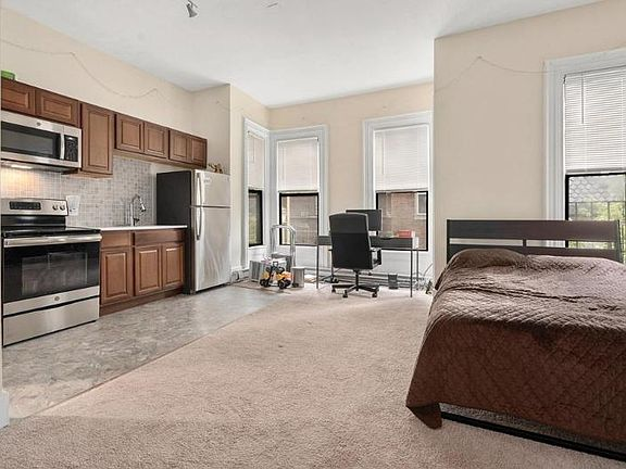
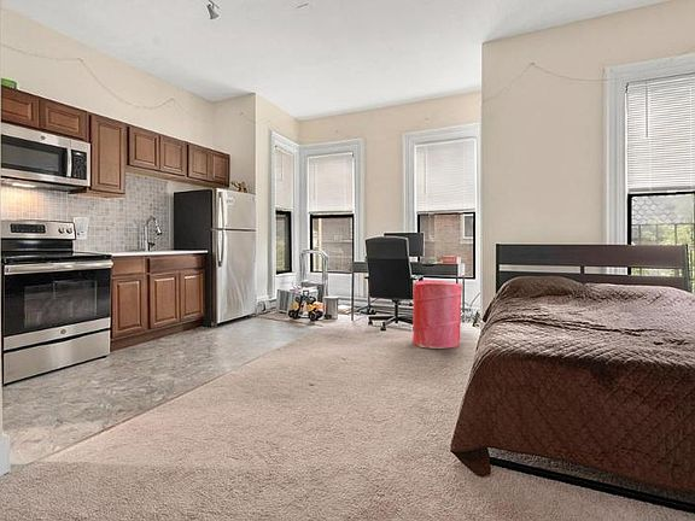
+ laundry hamper [411,280,463,350]
